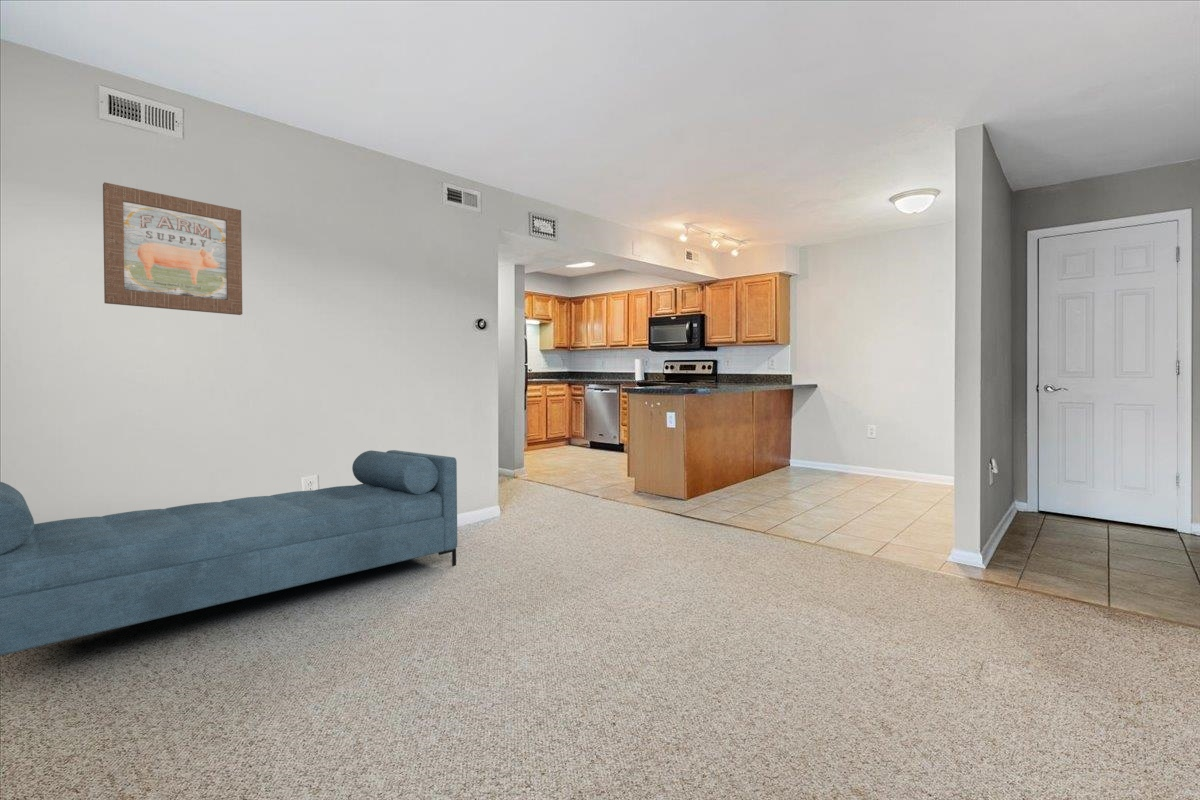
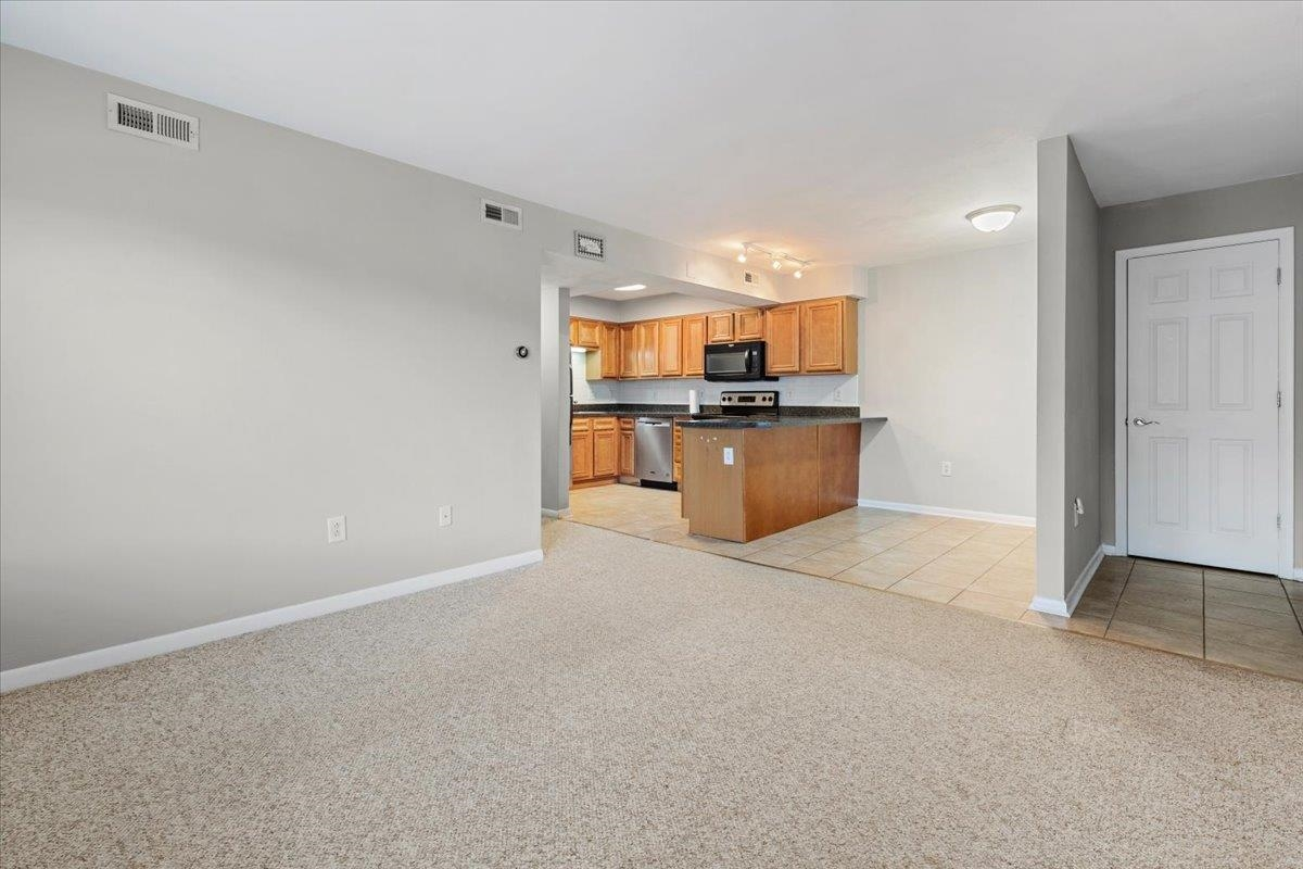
- wall art [102,181,243,316]
- sofa [0,449,458,657]
